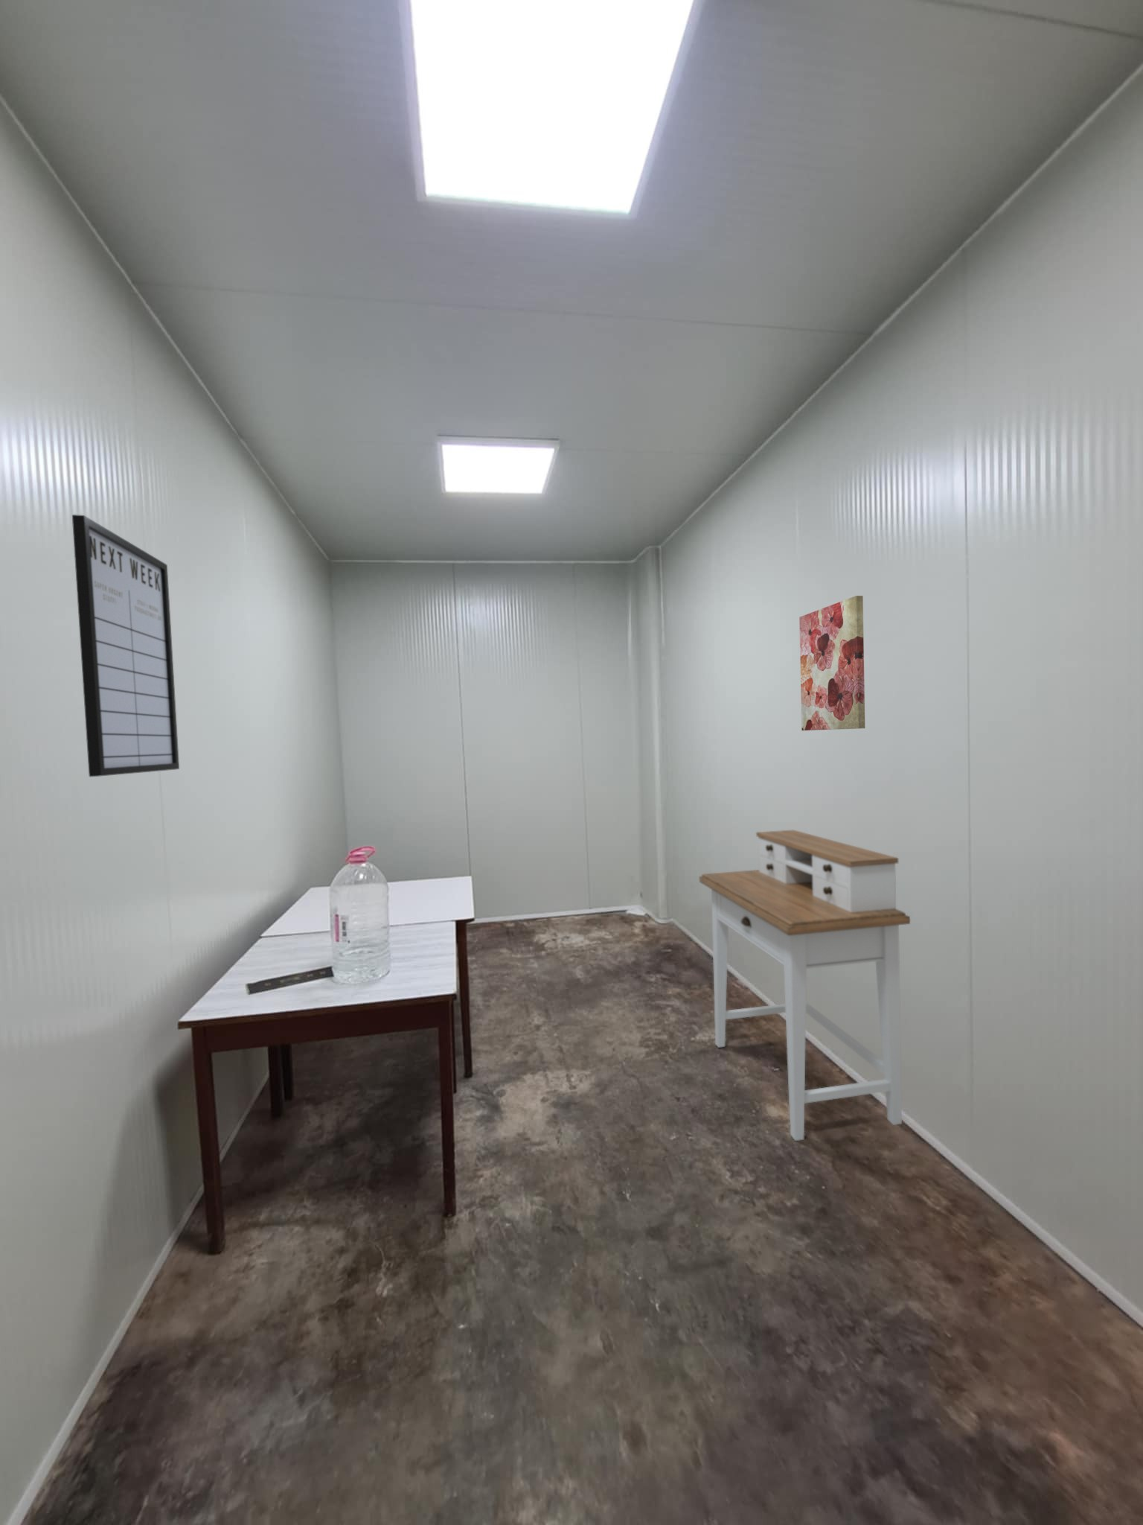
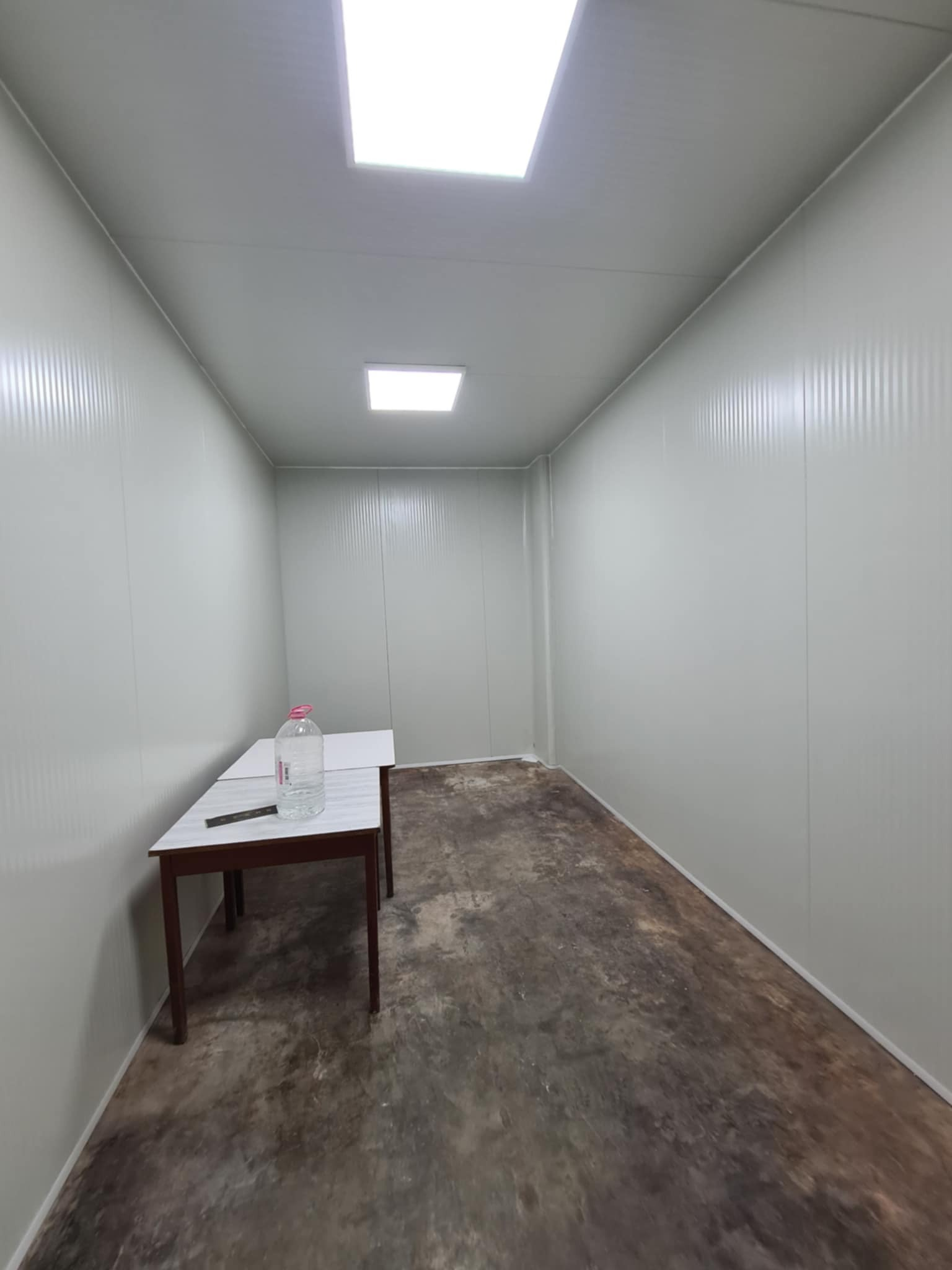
- wall art [798,594,866,731]
- desk [699,830,911,1142]
- writing board [72,514,180,777]
